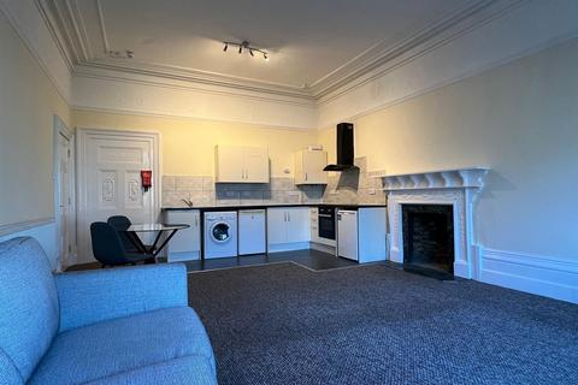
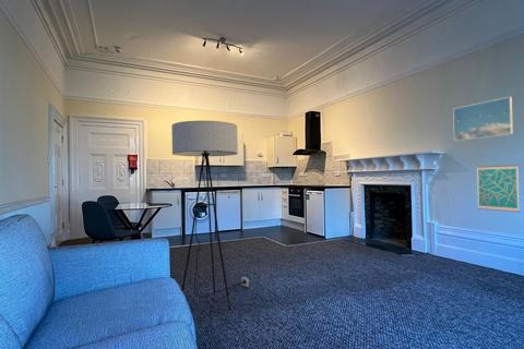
+ floor lamp [170,120,250,312]
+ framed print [452,96,514,142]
+ wall art [476,164,521,214]
